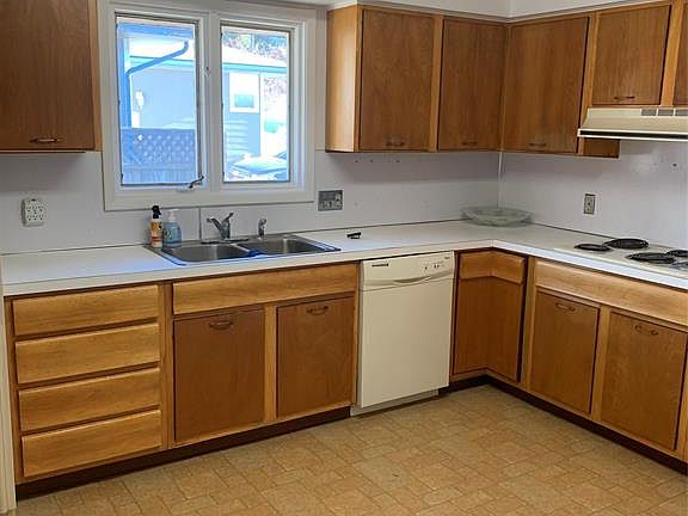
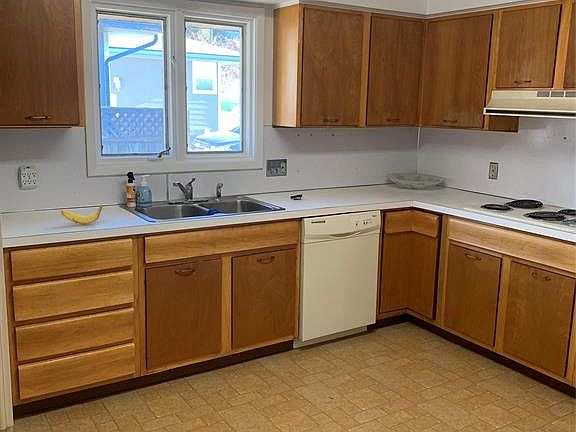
+ banana [60,205,103,225]
